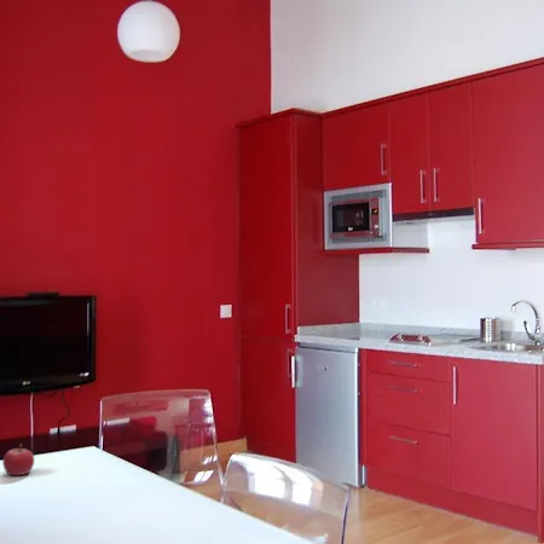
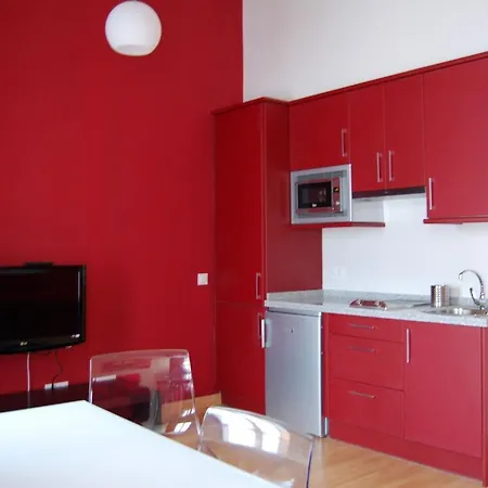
- fruit [1,442,35,476]
